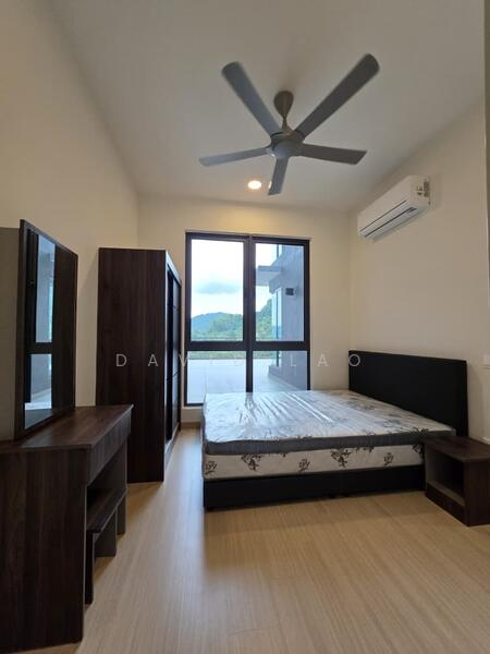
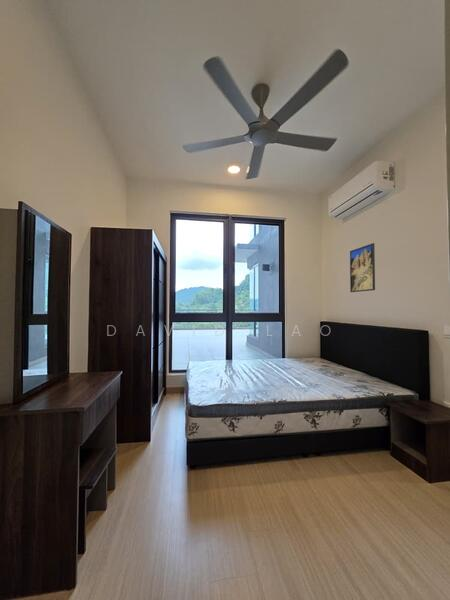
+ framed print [349,242,376,293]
